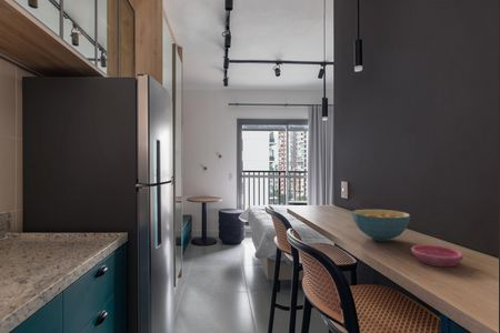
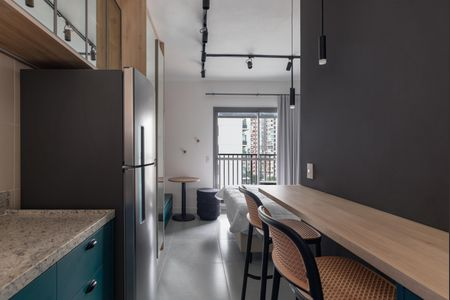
- saucer [410,244,464,268]
- cereal bowl [351,209,411,242]
